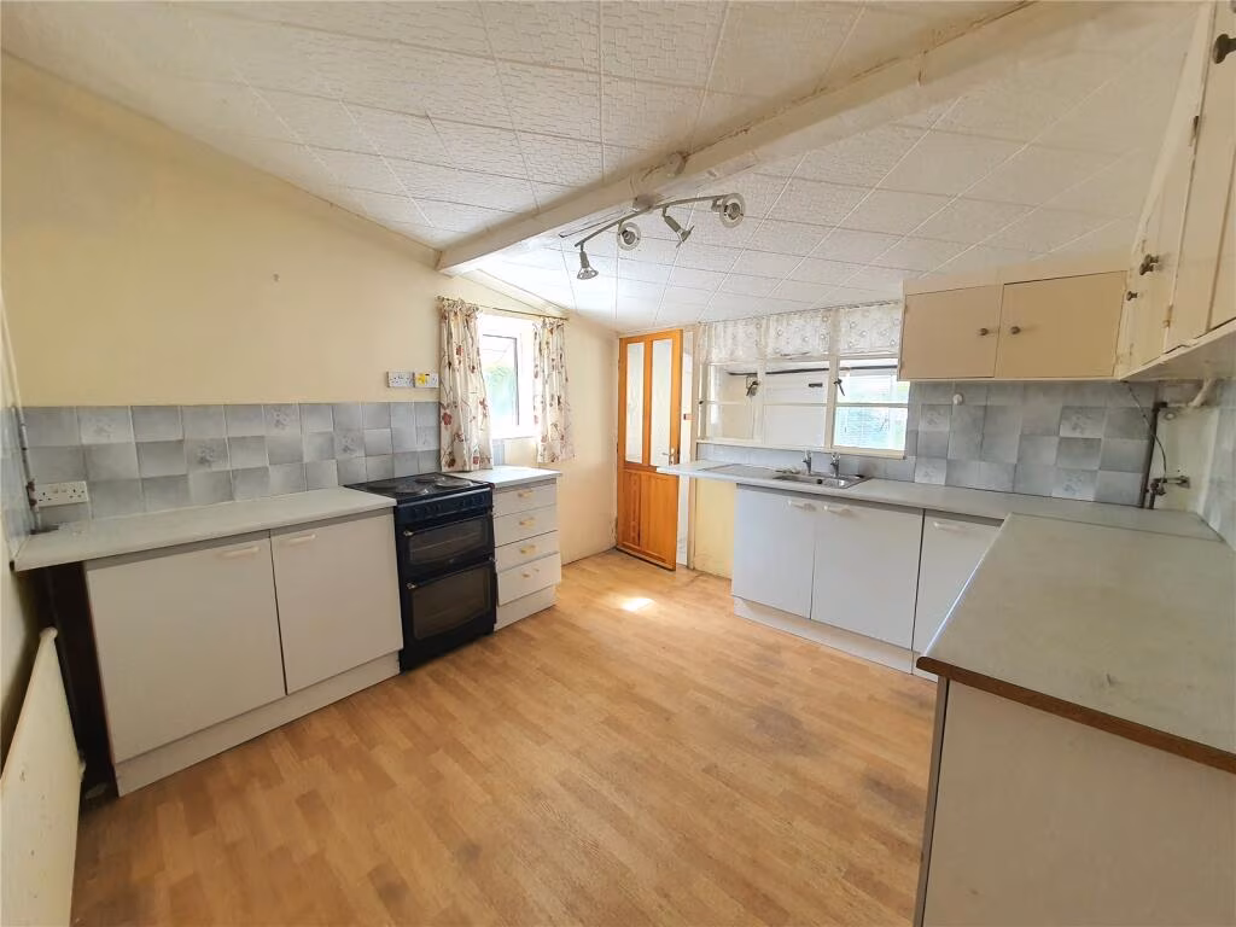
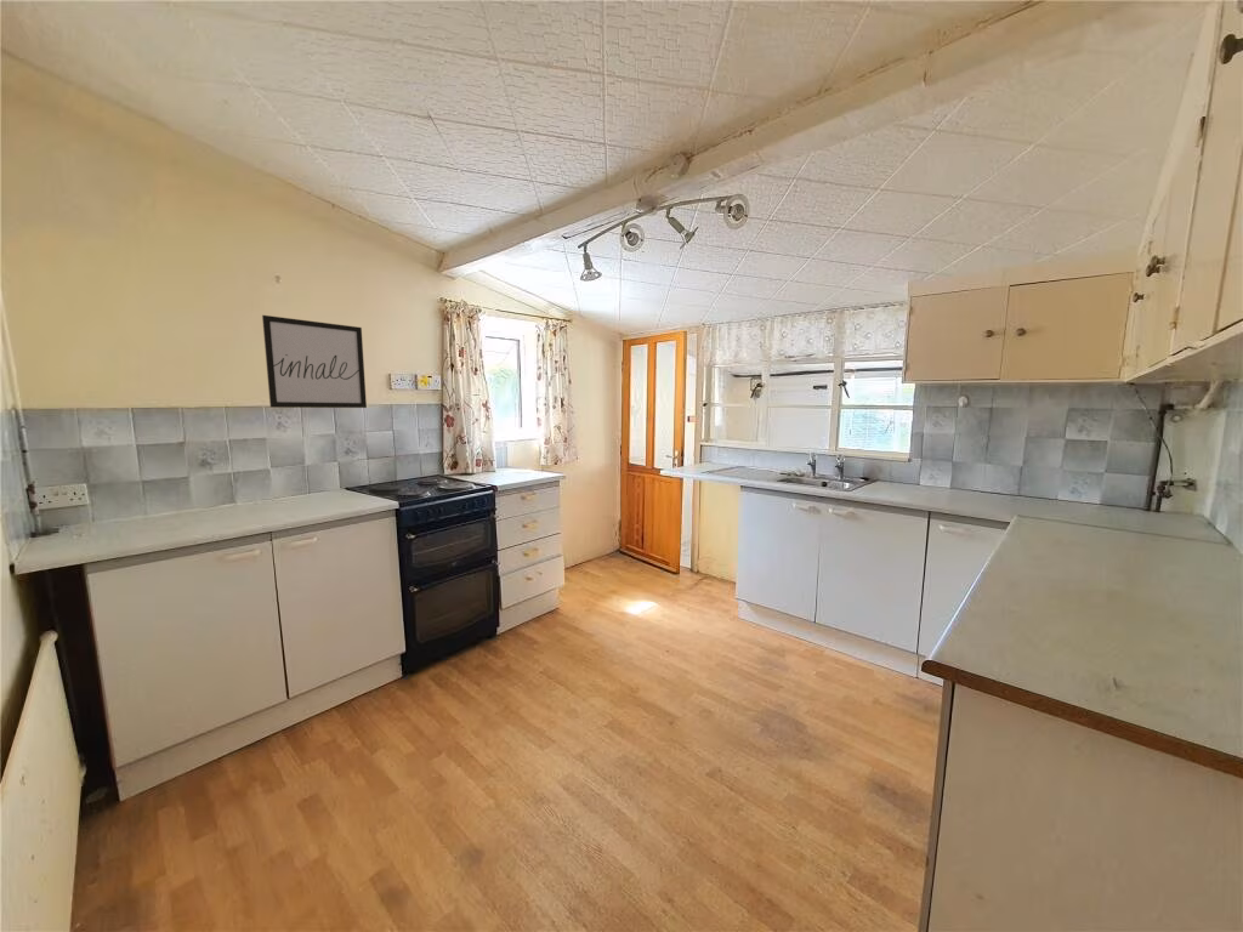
+ wall art [261,314,368,409]
